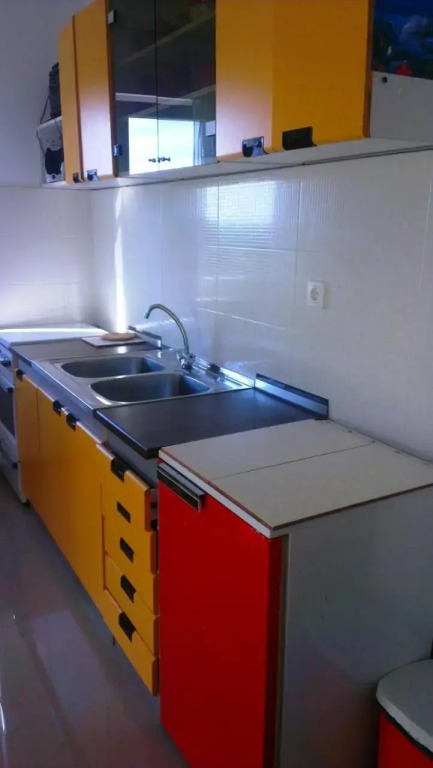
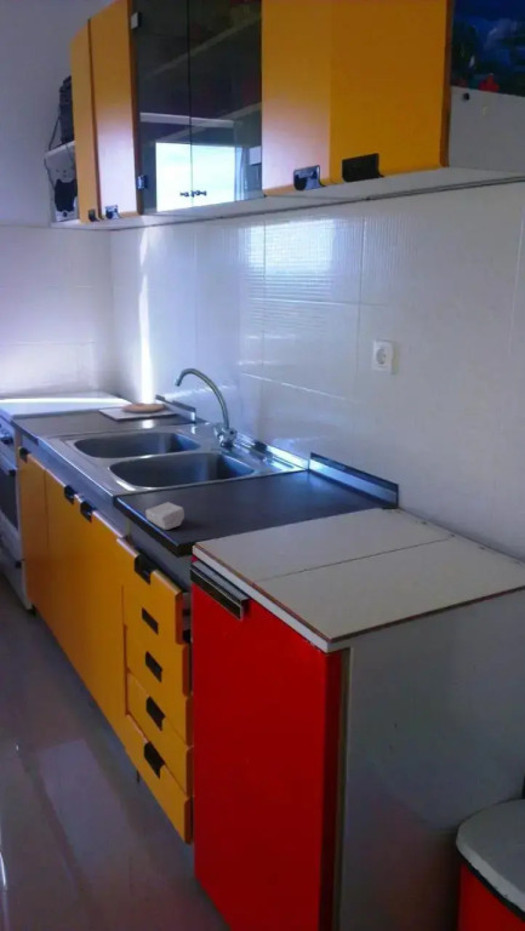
+ soap bar [144,501,186,531]
